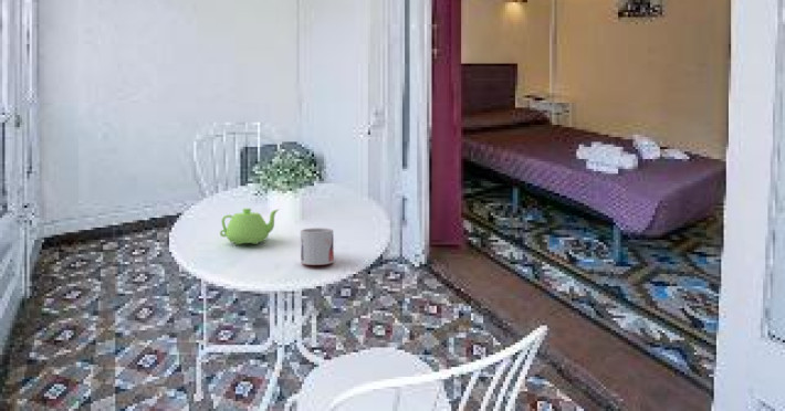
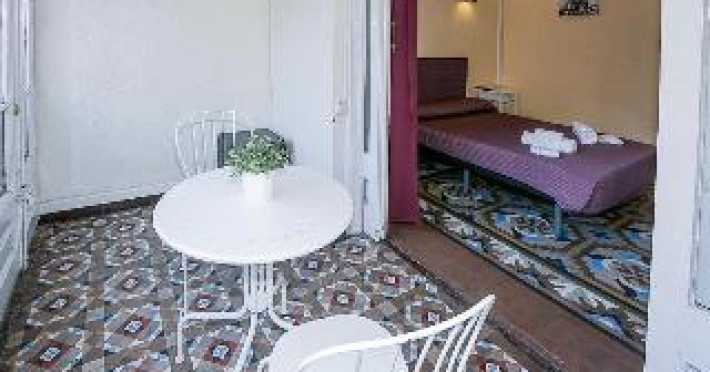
- mug [300,226,335,266]
- teapot [219,208,280,245]
